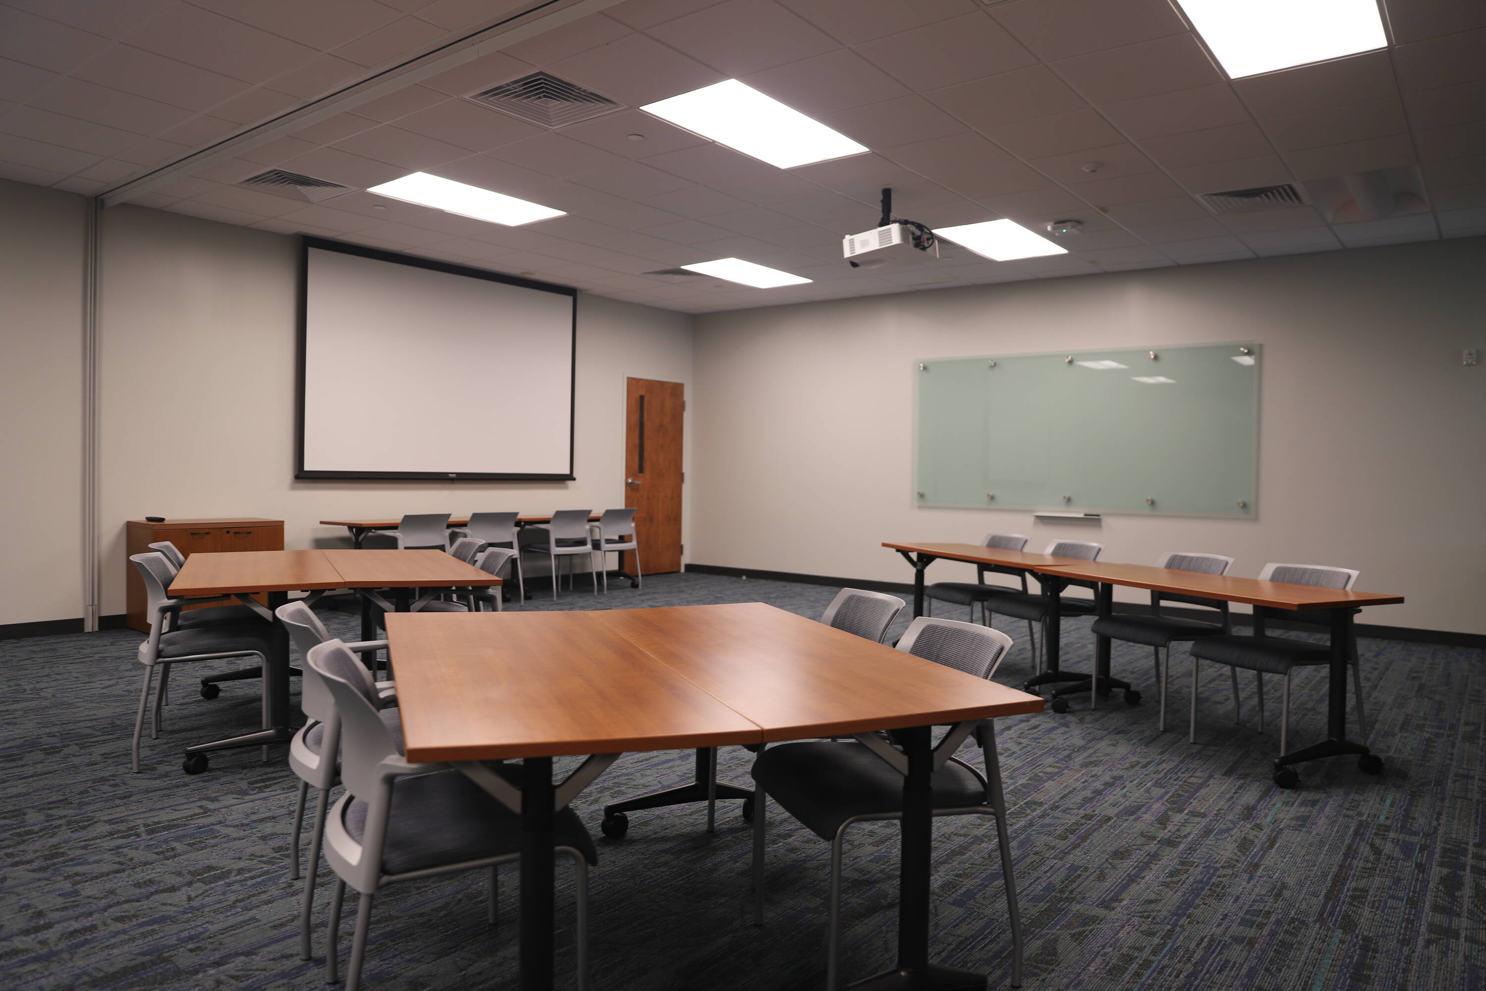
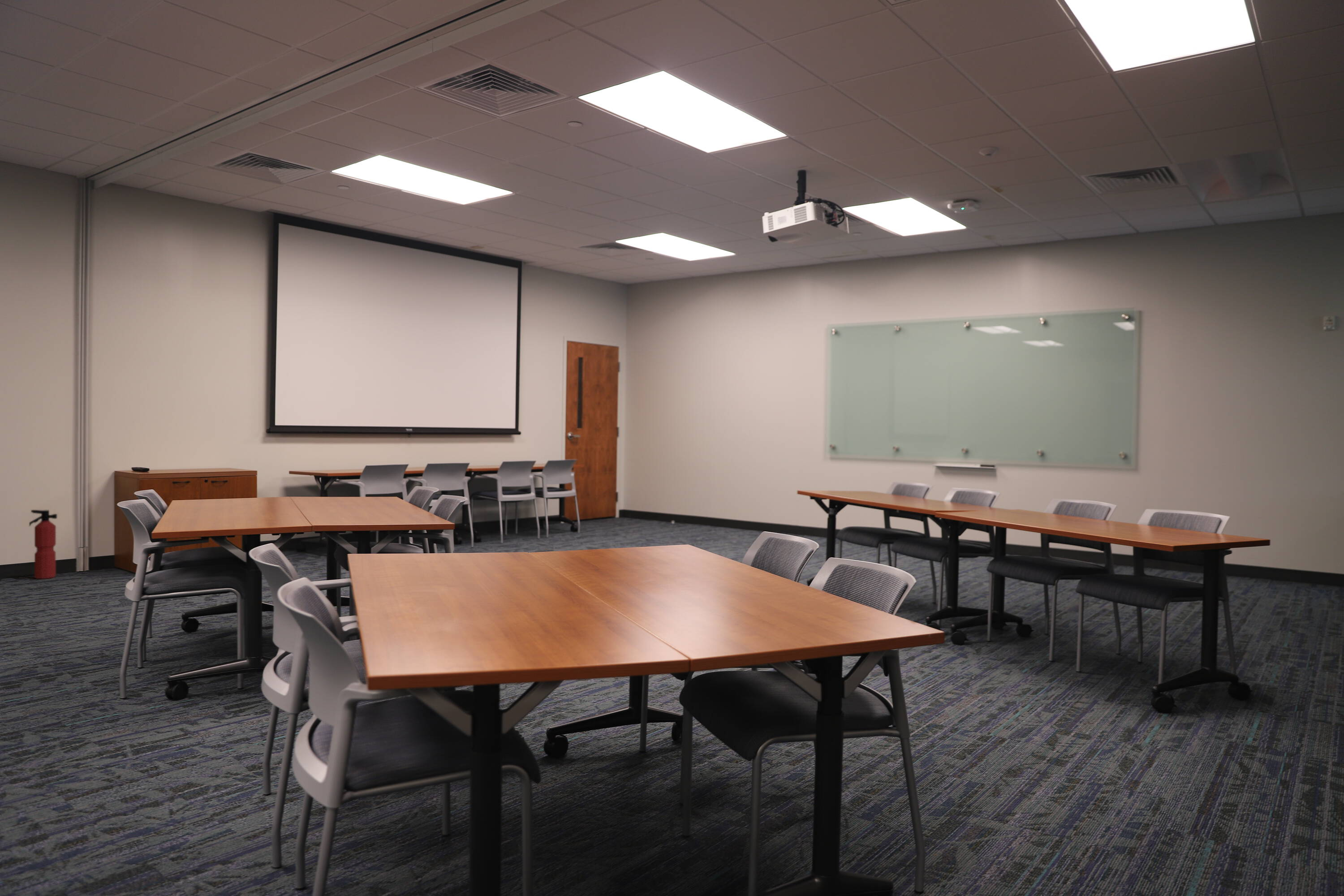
+ fire extinguisher [29,509,57,579]
